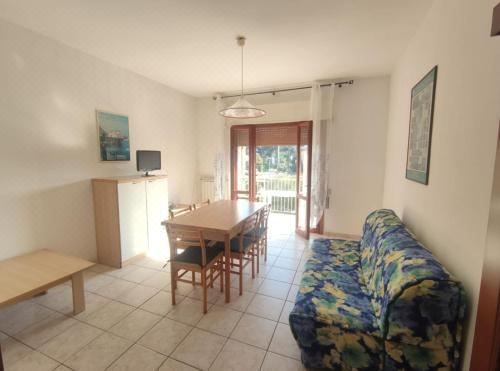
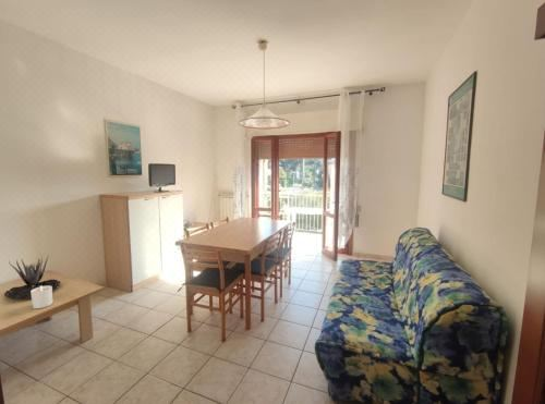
+ plant [3,256,61,299]
+ candle [31,285,53,309]
